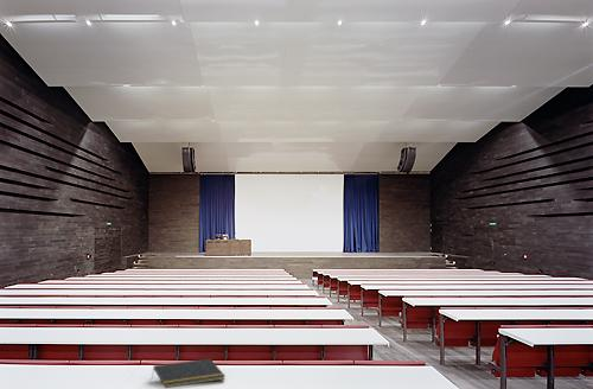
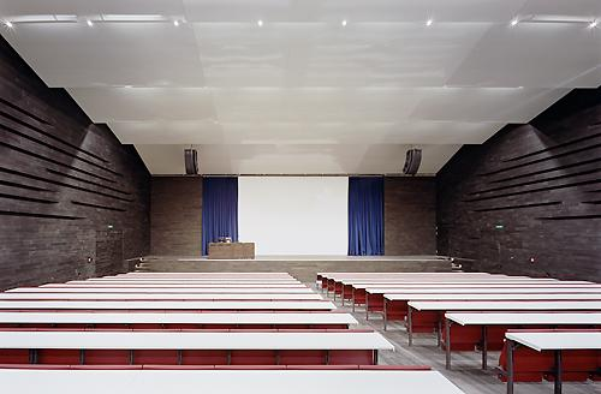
- notepad [151,358,227,389]
